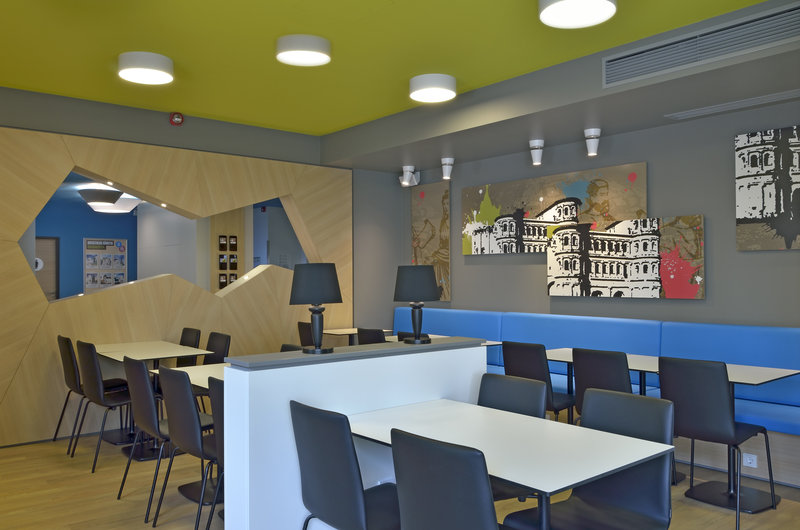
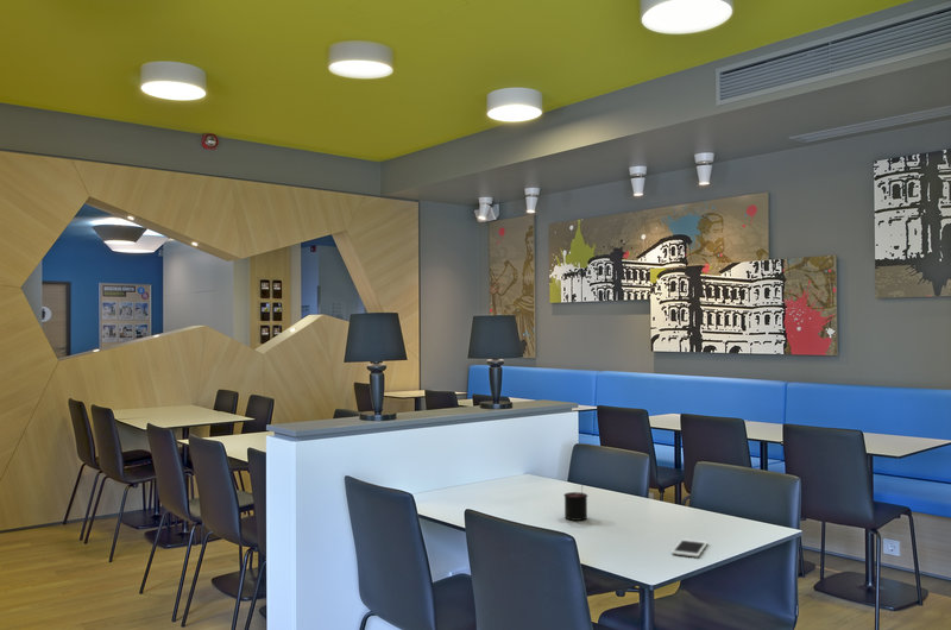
+ candle [562,484,588,522]
+ cell phone [670,537,708,559]
